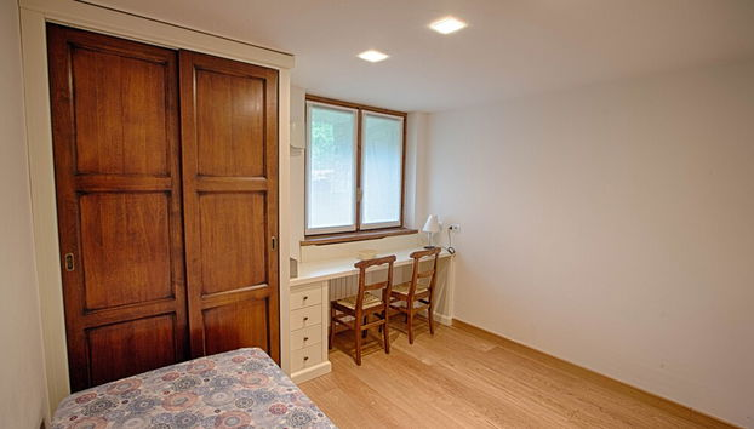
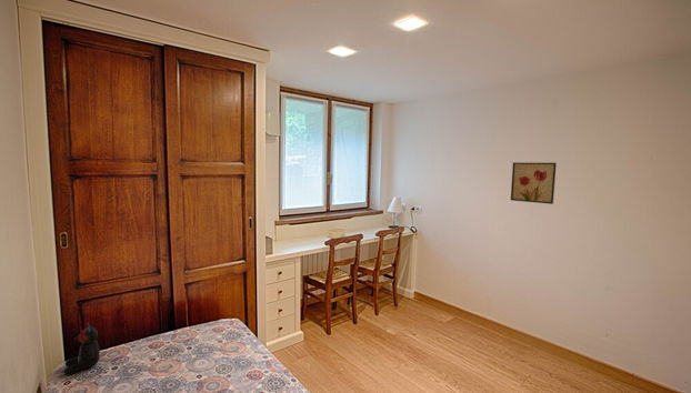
+ wall art [510,162,558,205]
+ teddy bear [63,321,101,375]
